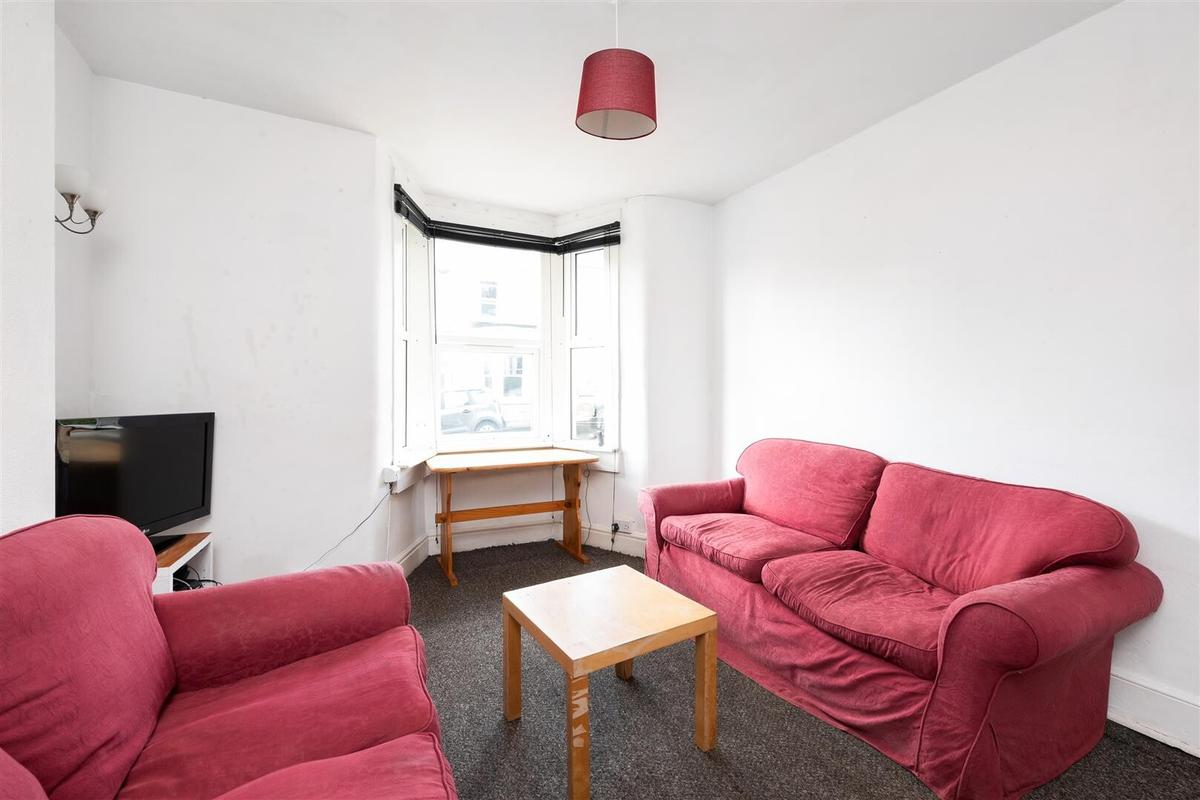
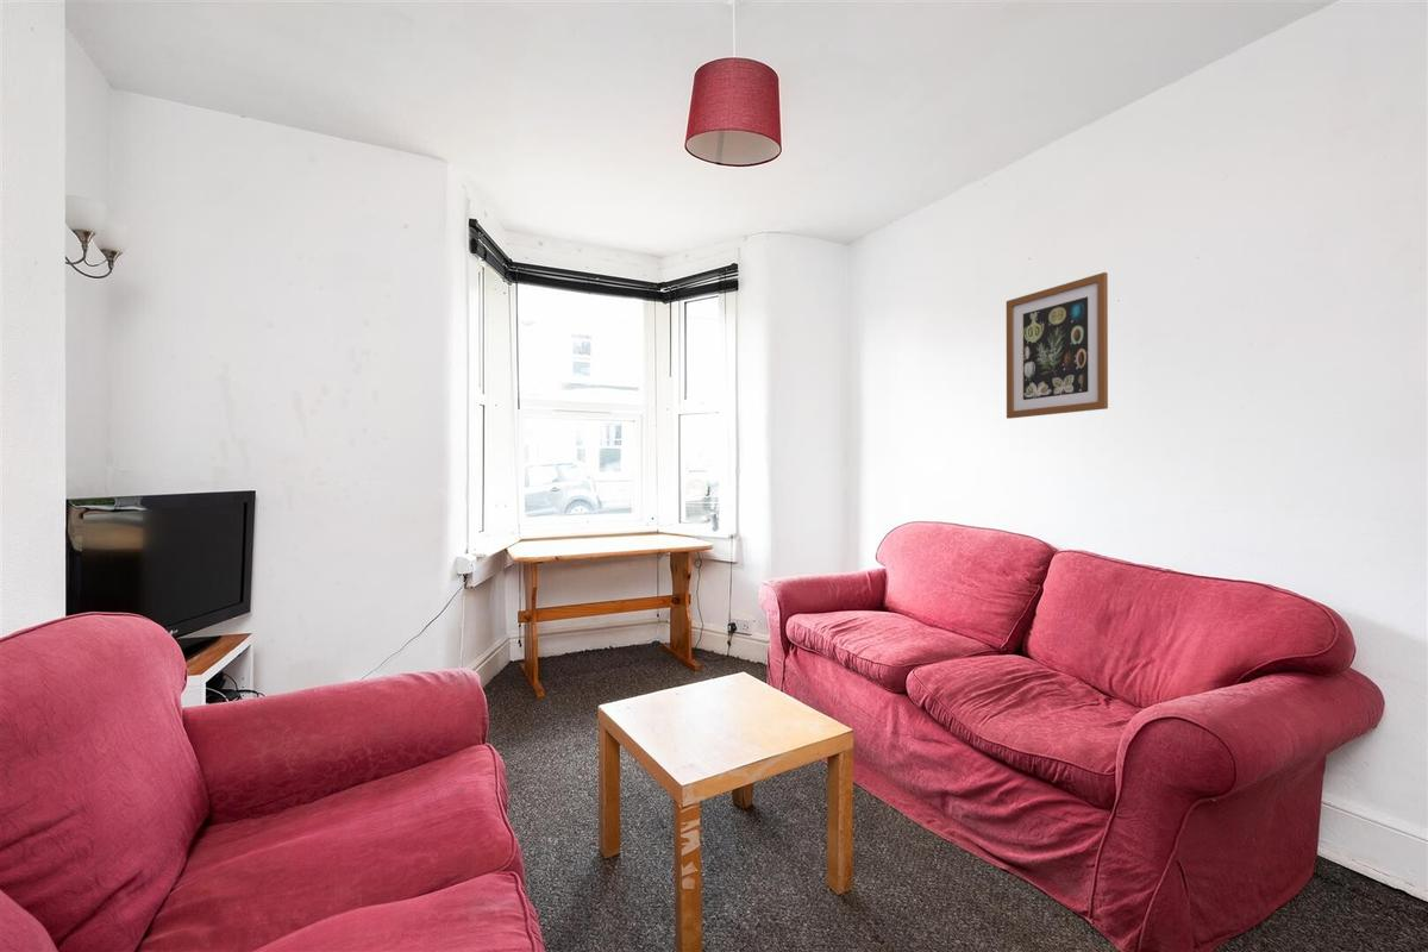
+ wall art [1006,271,1109,420]
